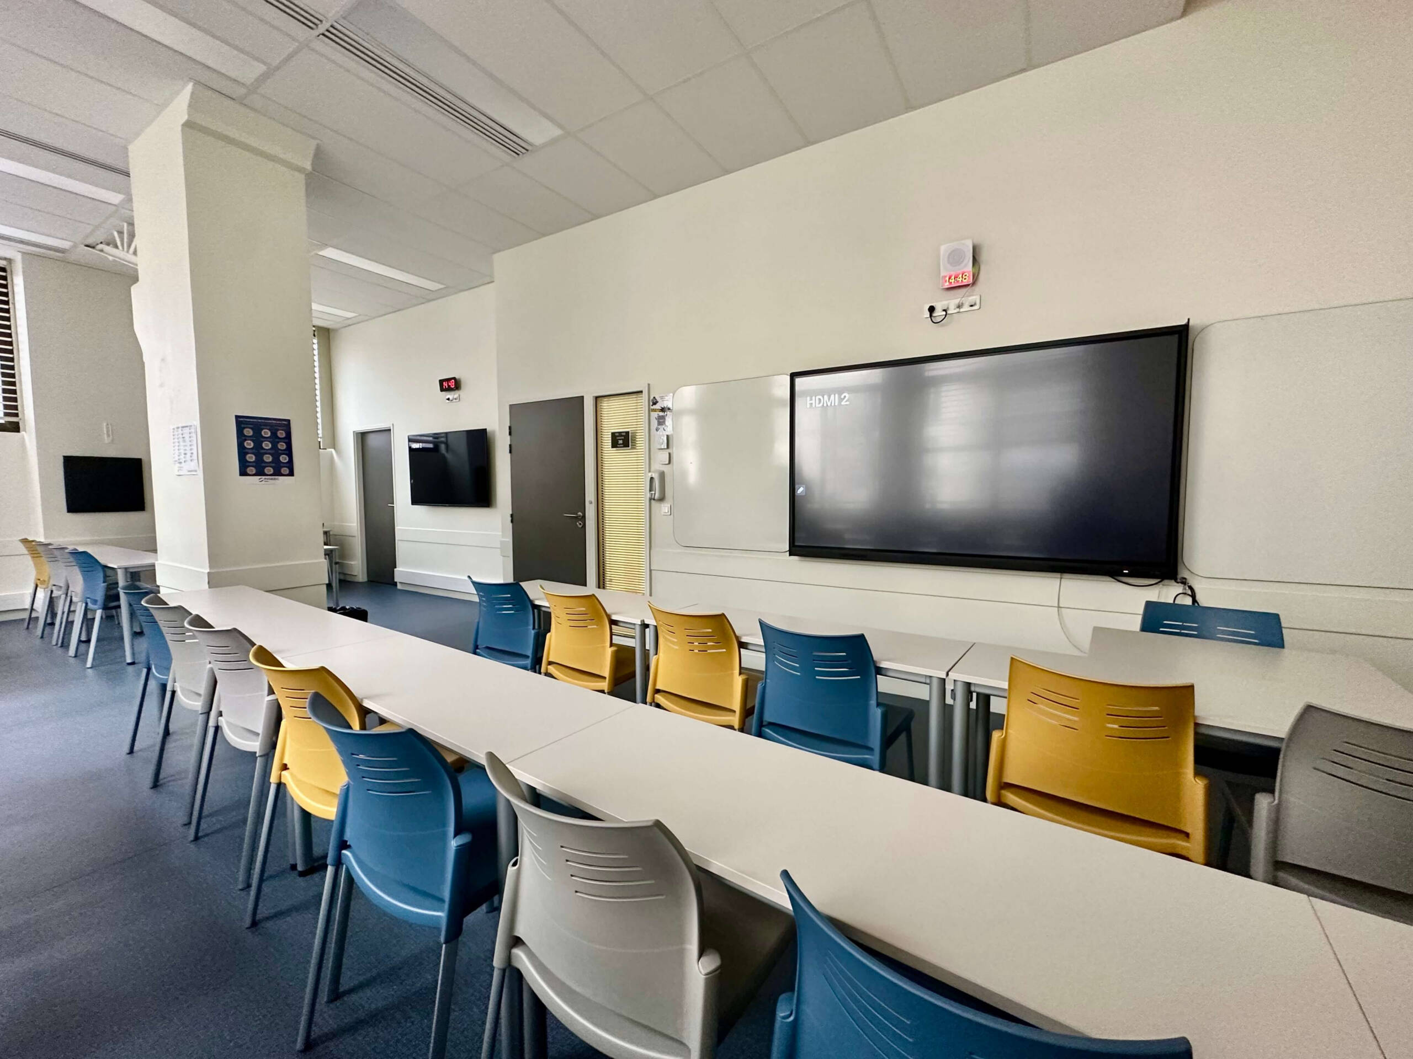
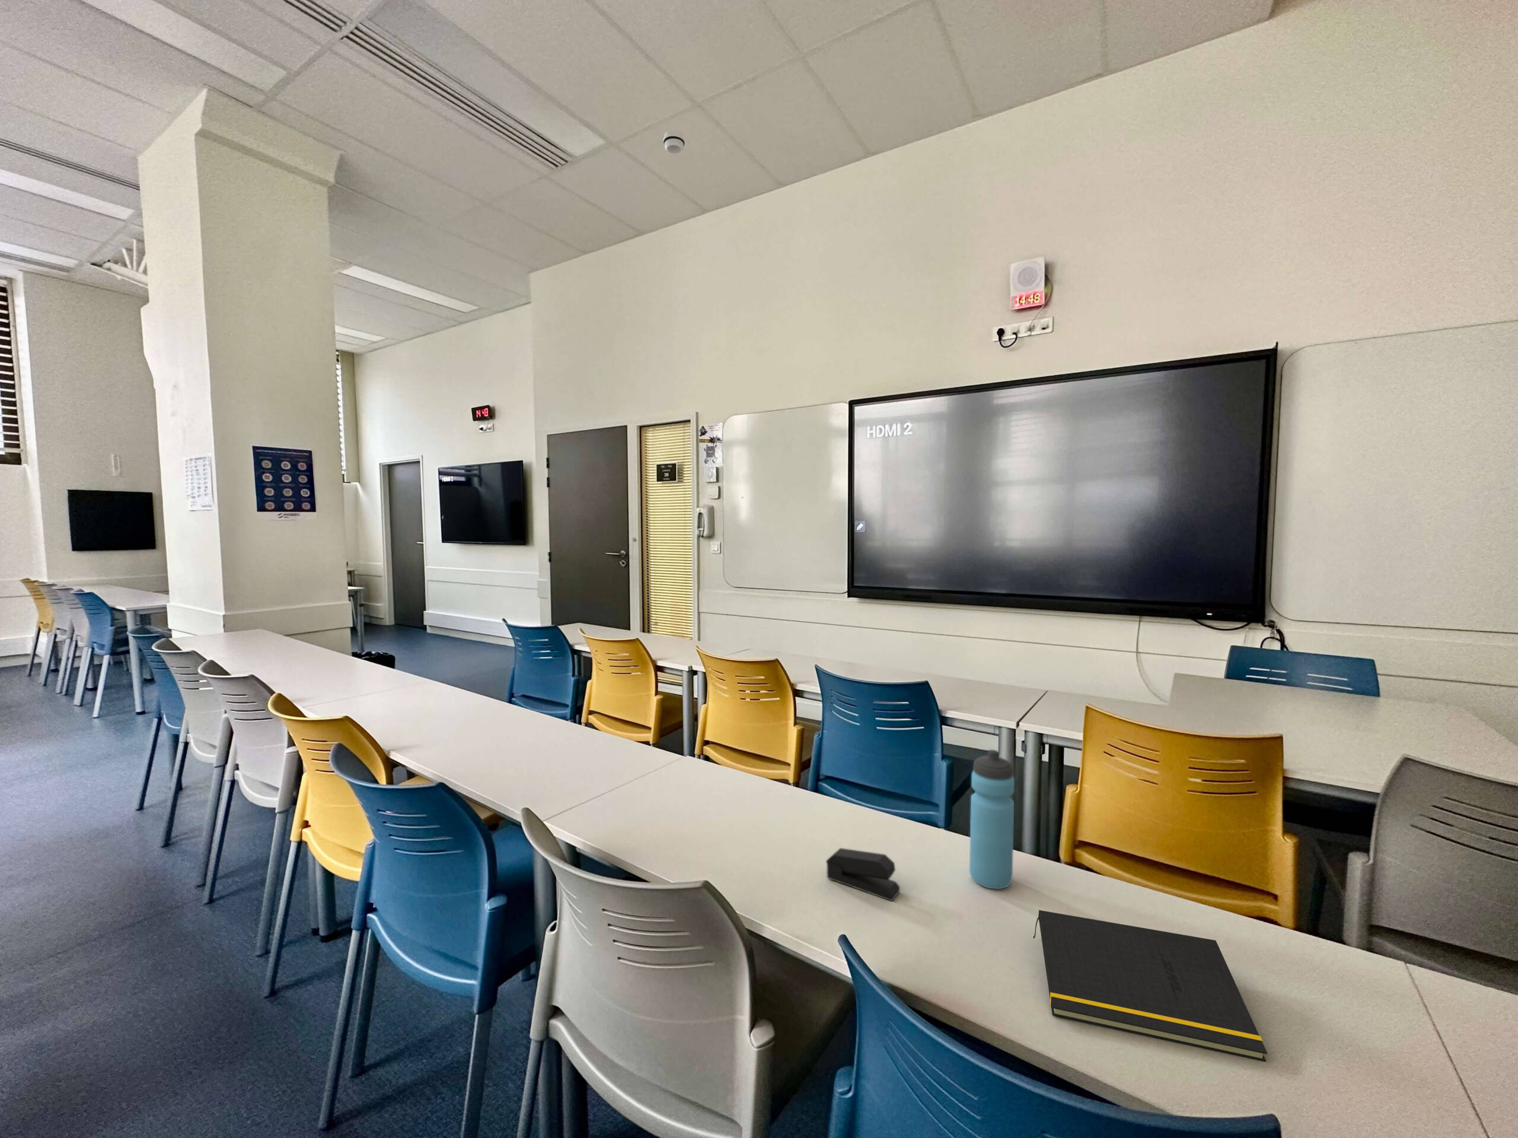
+ notepad [1033,910,1268,1063]
+ stapler [826,848,901,901]
+ water bottle [969,750,1015,889]
+ smoke detector [662,130,685,154]
